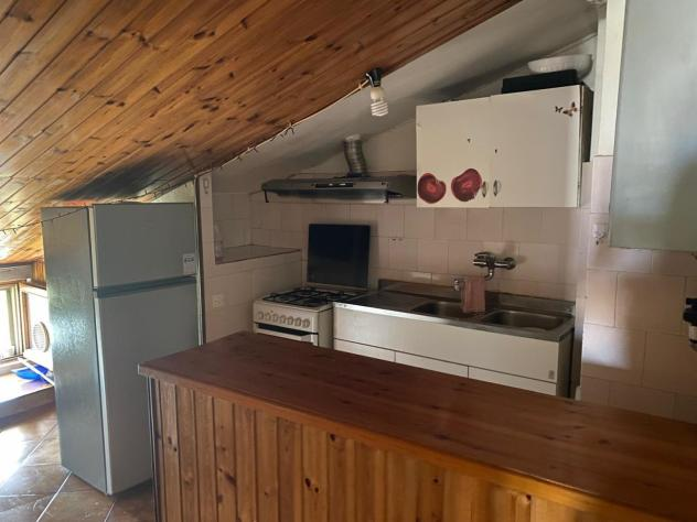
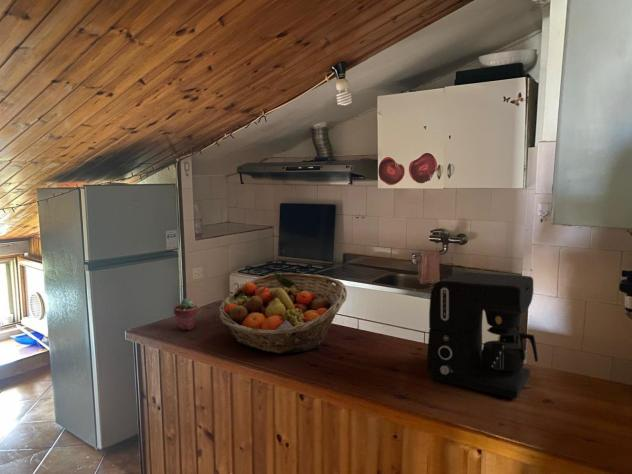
+ coffee maker [426,271,539,399]
+ potted succulent [173,297,199,331]
+ fruit basket [218,272,348,354]
